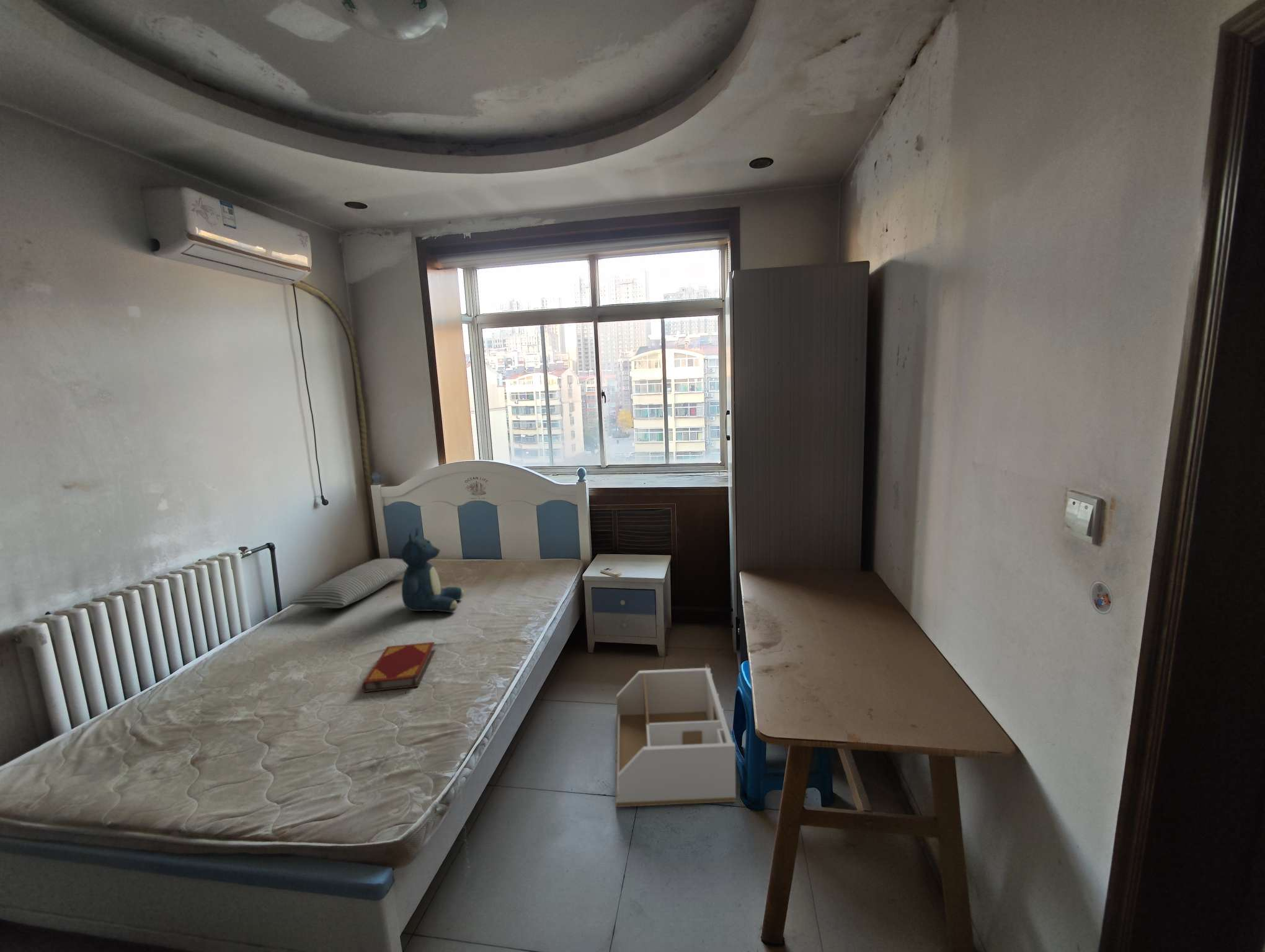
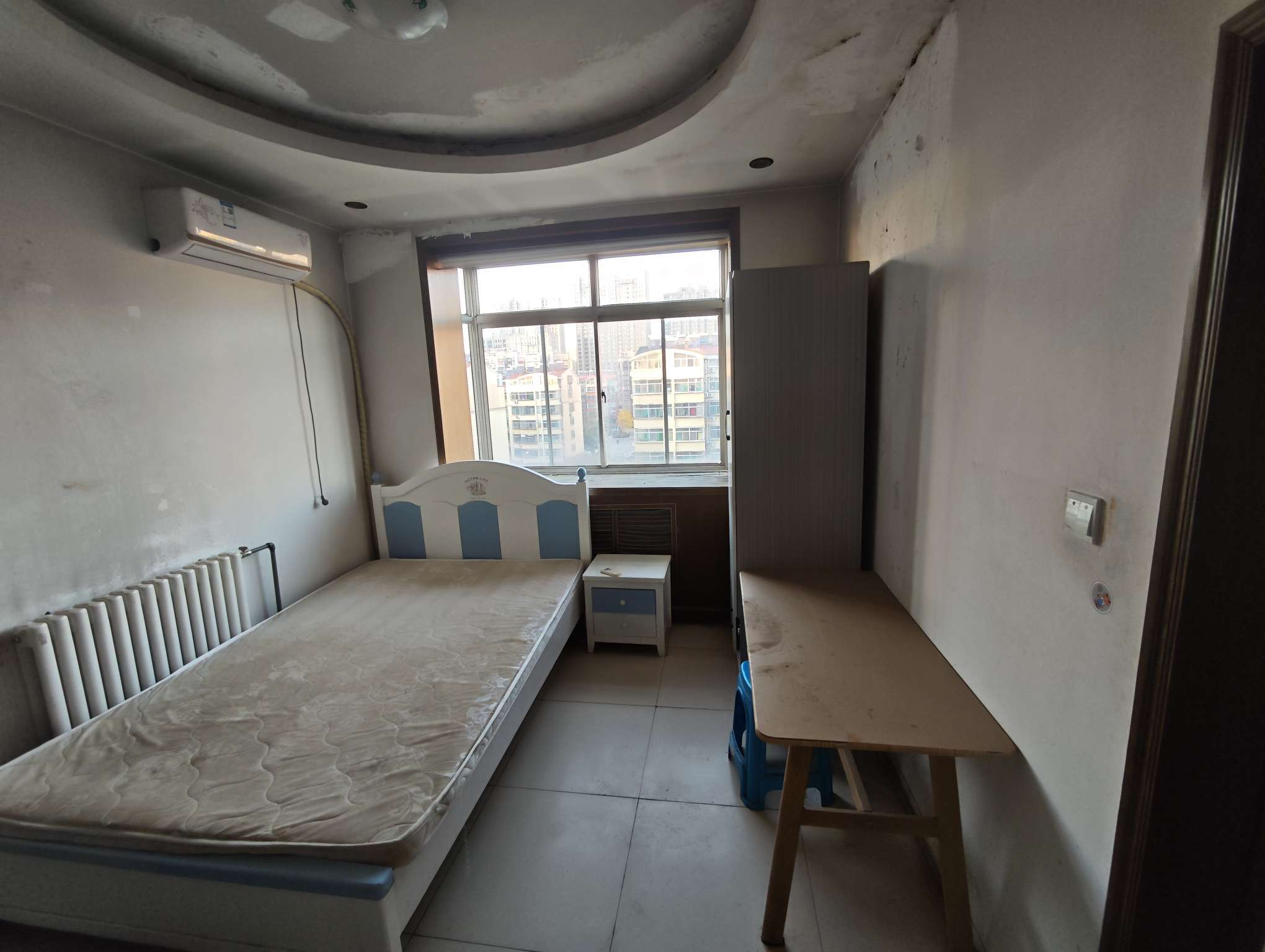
- storage bin [615,663,736,808]
- hardback book [362,641,436,693]
- pillow [289,558,408,609]
- teddy bear [401,526,465,613]
